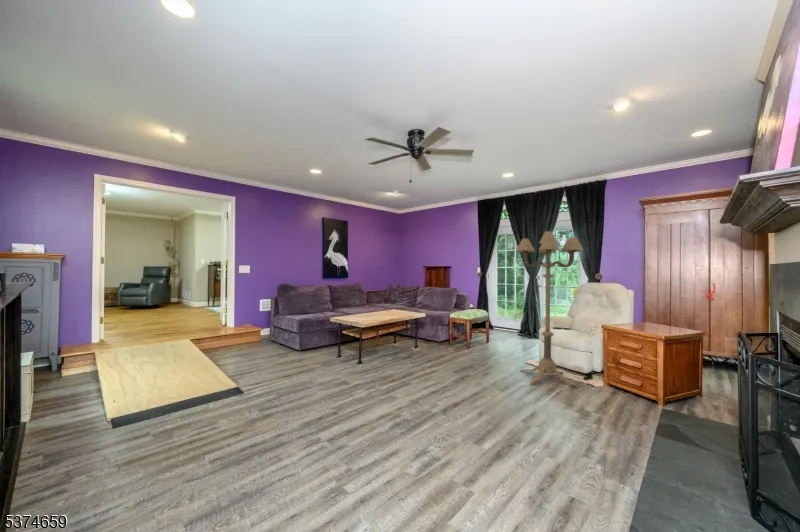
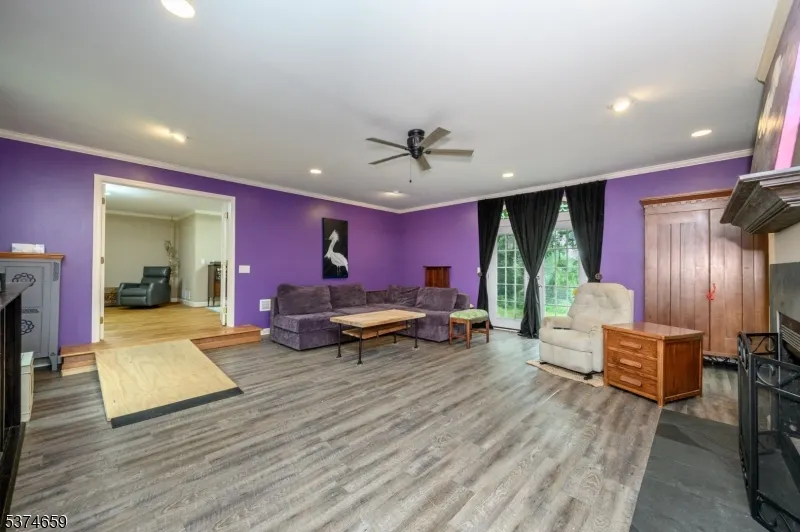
- floor lamp [515,230,584,388]
